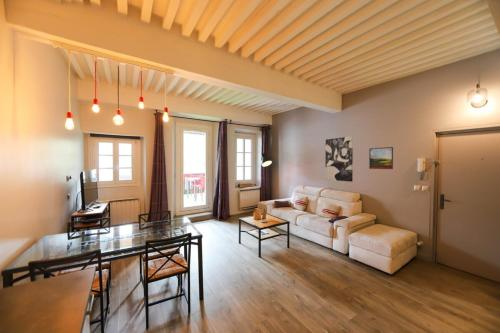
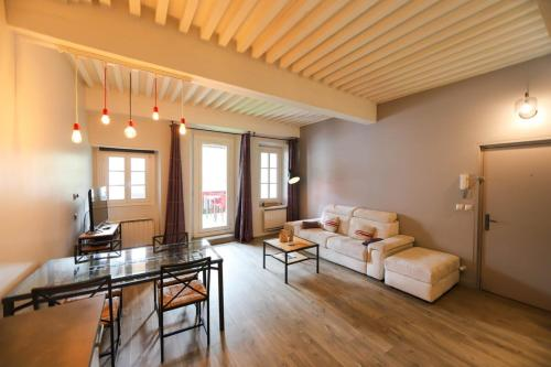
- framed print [368,146,394,170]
- wall art [324,135,354,183]
